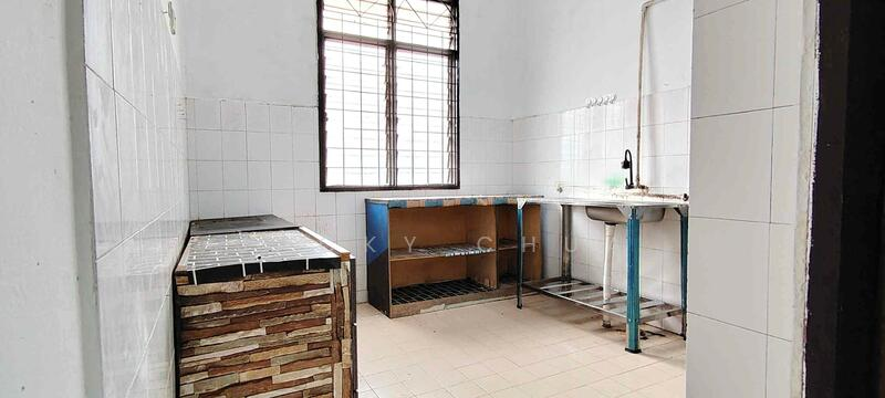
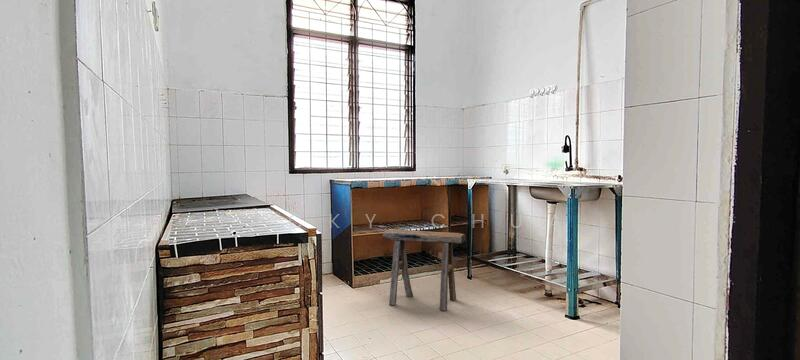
+ stool [382,228,466,312]
